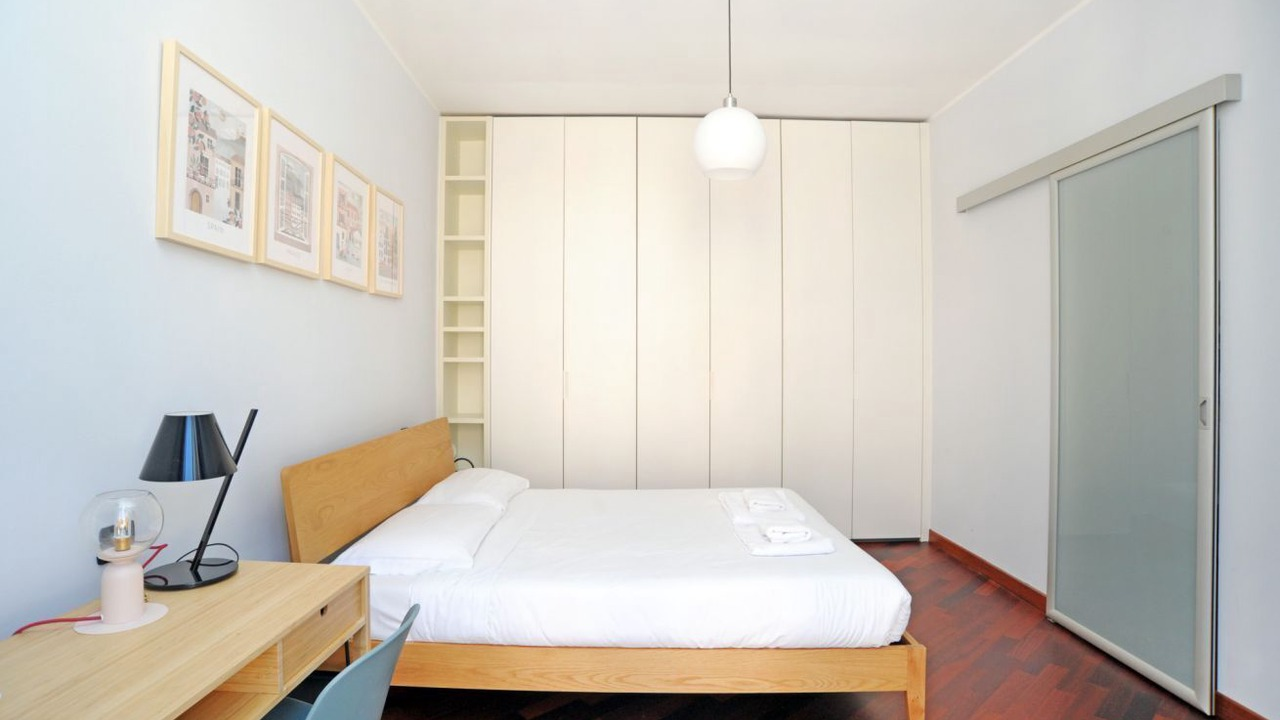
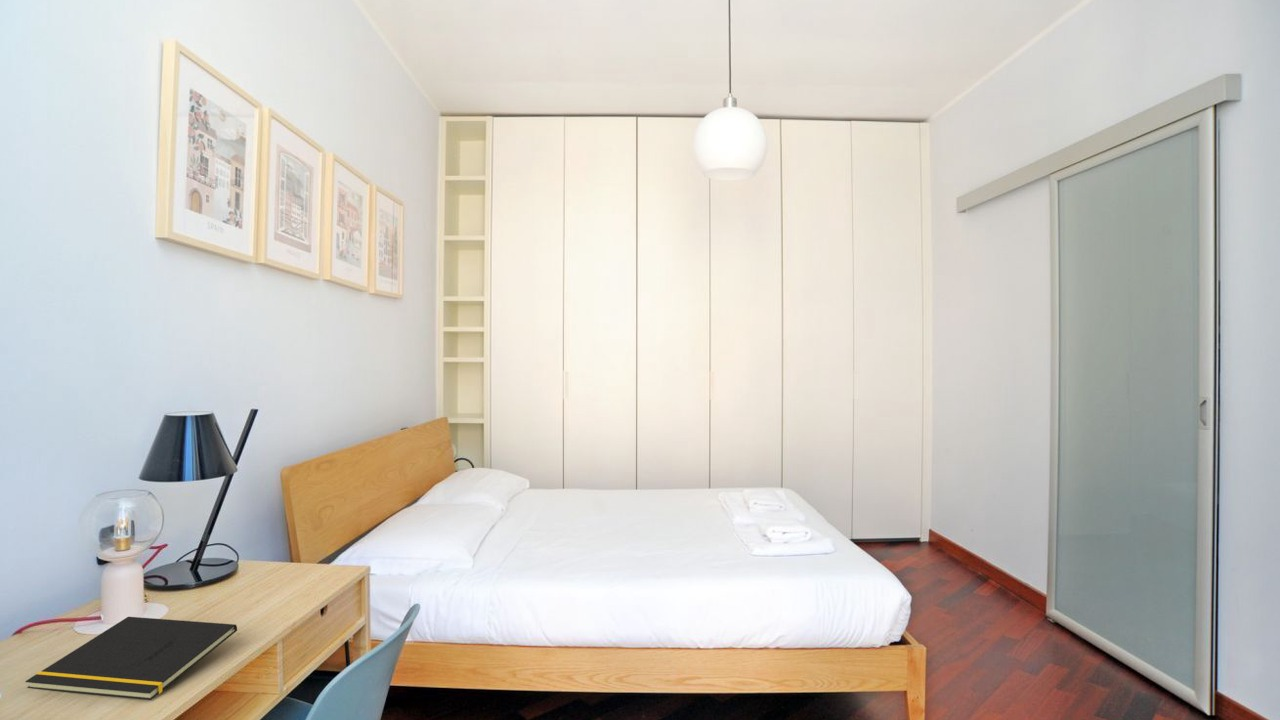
+ notepad [24,616,238,701]
